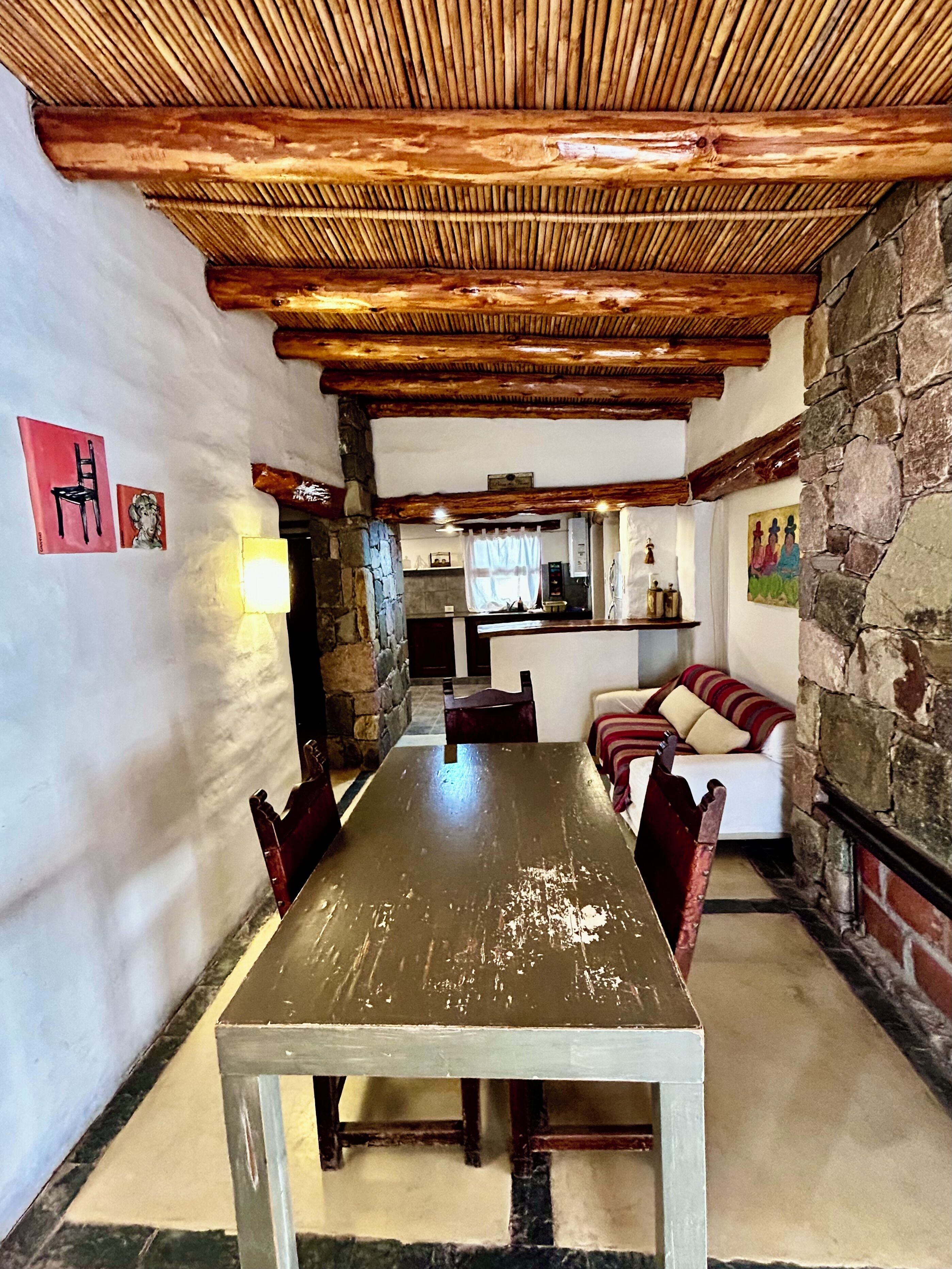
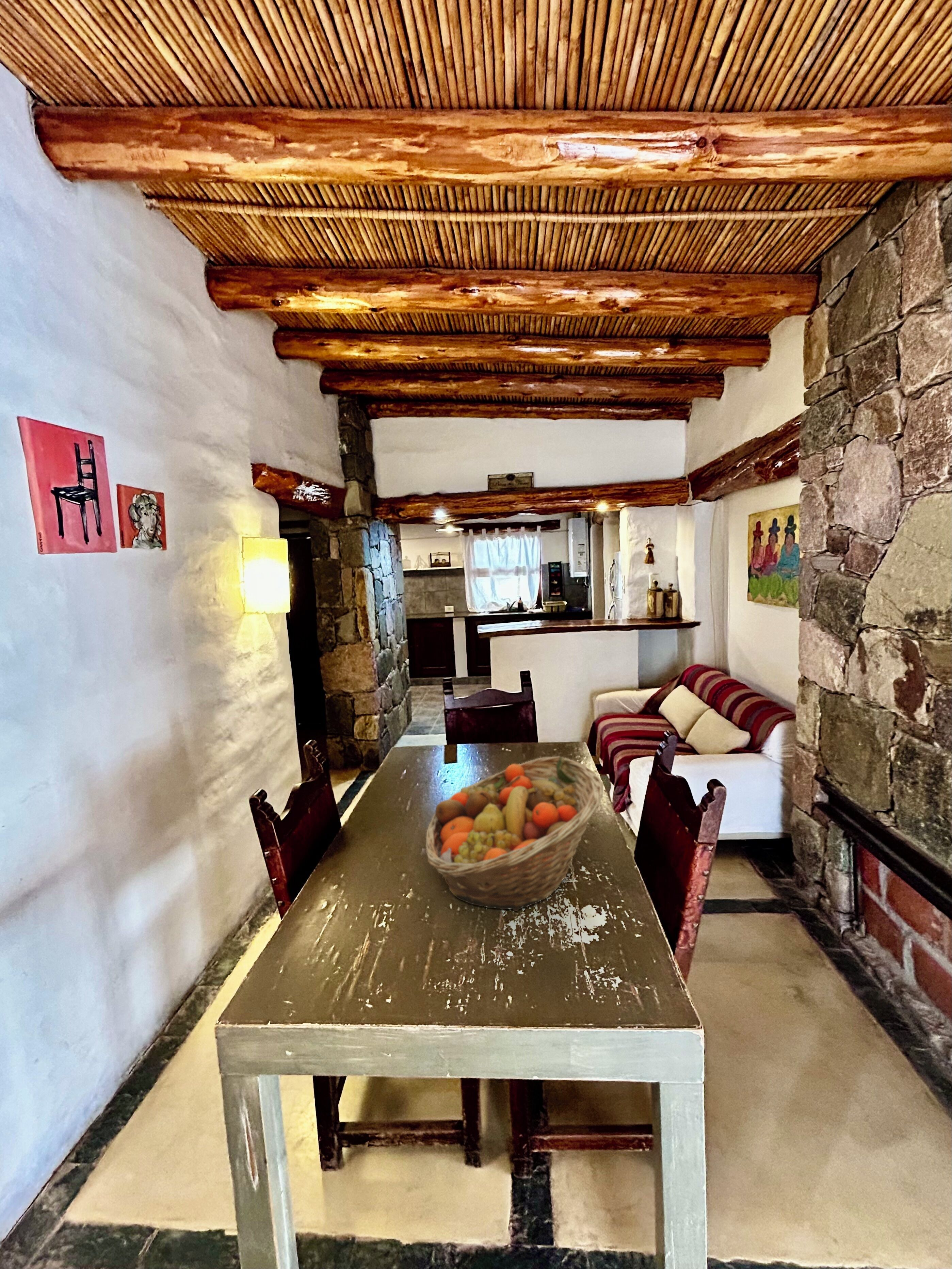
+ fruit basket [425,756,604,912]
